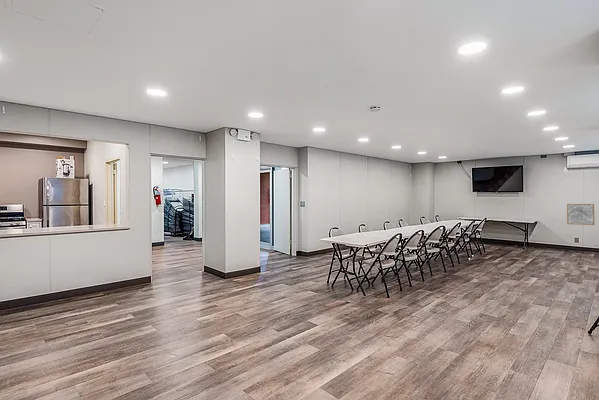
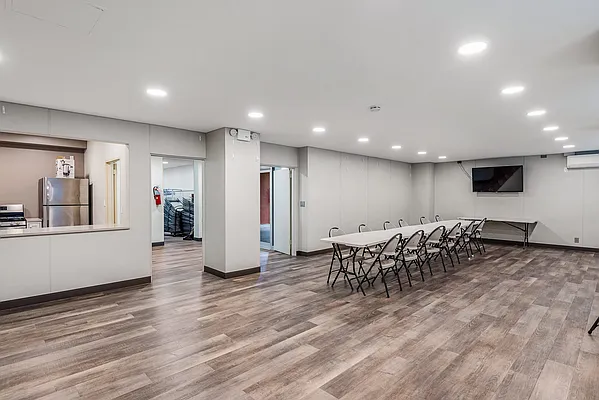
- wall art [566,203,595,226]
